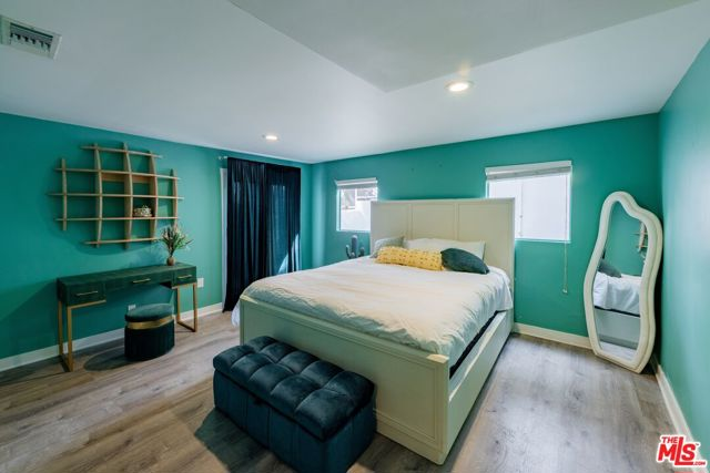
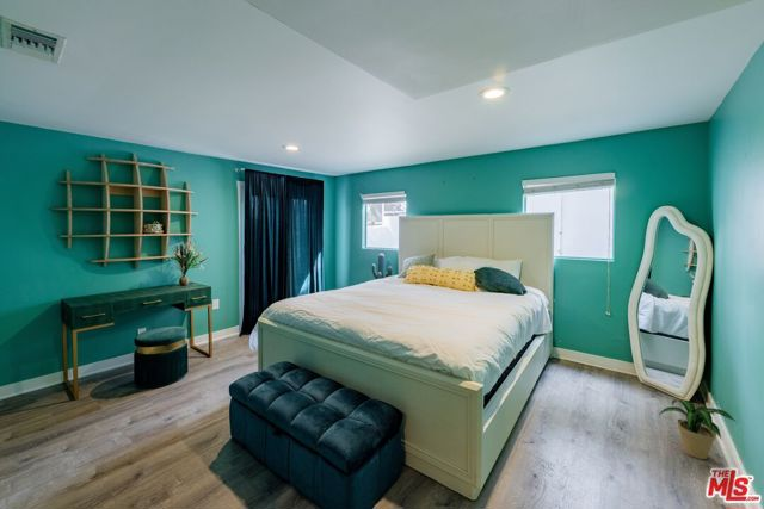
+ potted plant [658,398,738,460]
